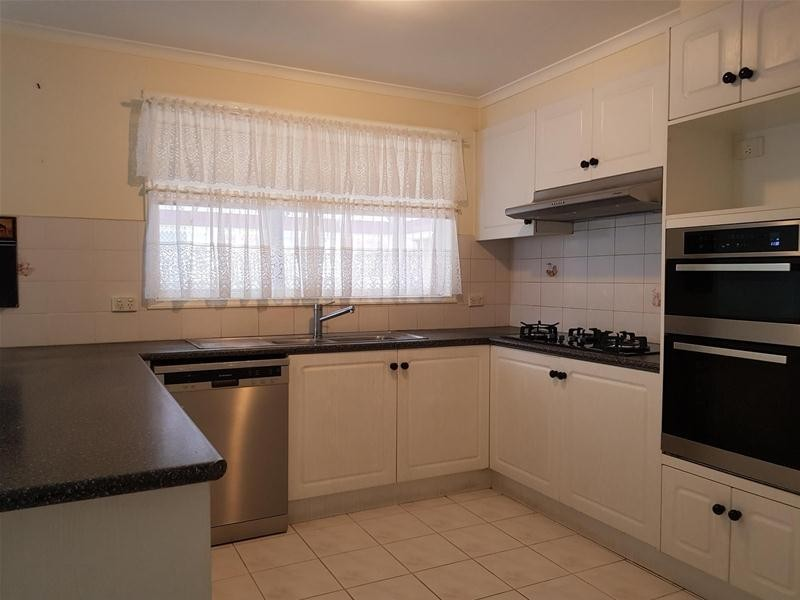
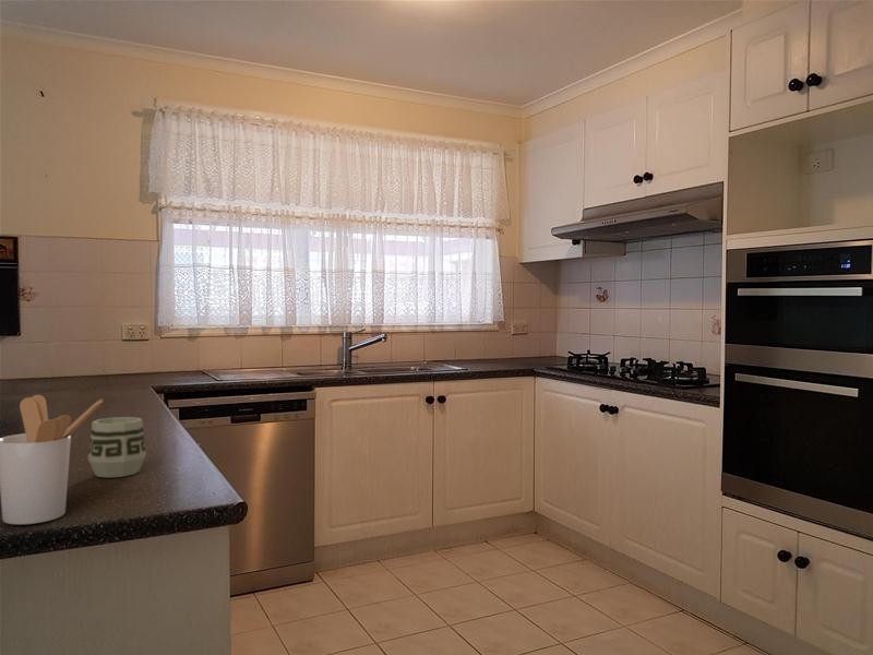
+ cup [87,416,147,479]
+ utensil holder [0,394,104,525]
